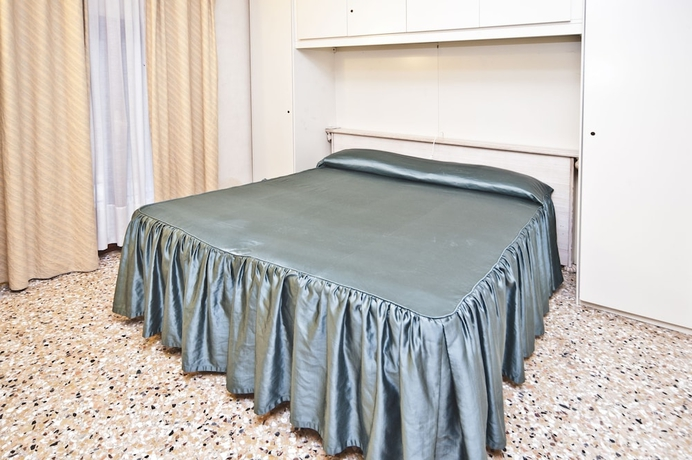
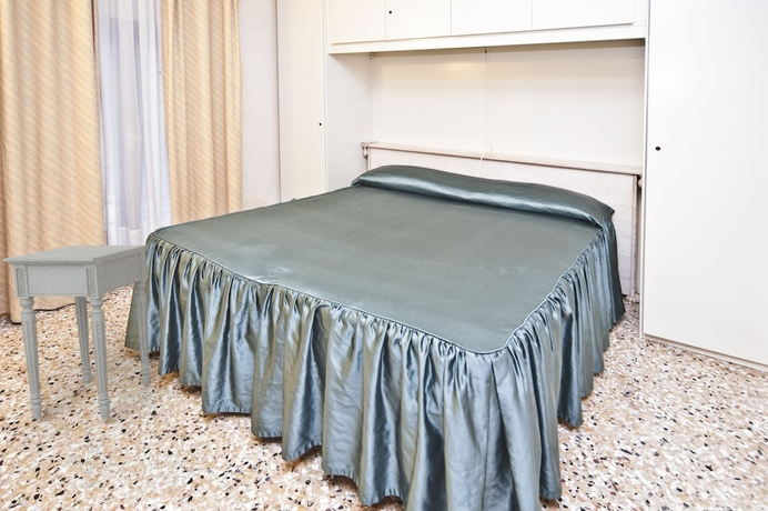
+ nightstand [1,244,152,421]
